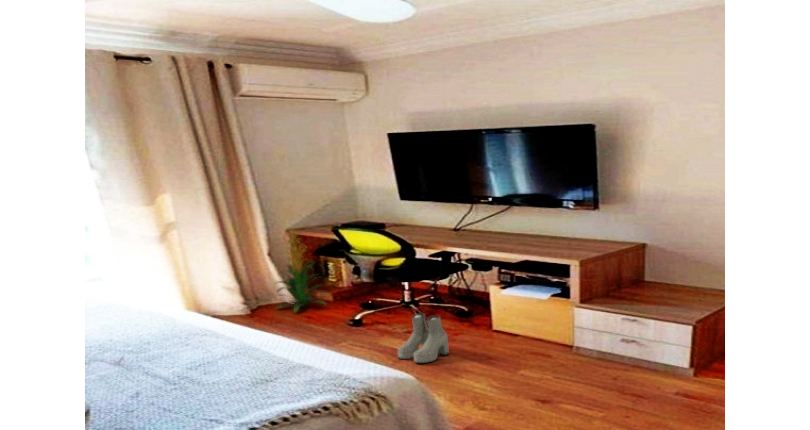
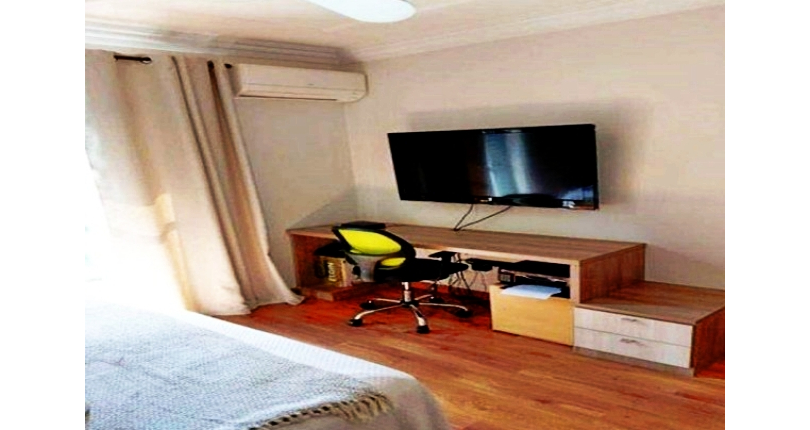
- indoor plant [273,226,328,313]
- boots [397,312,450,364]
